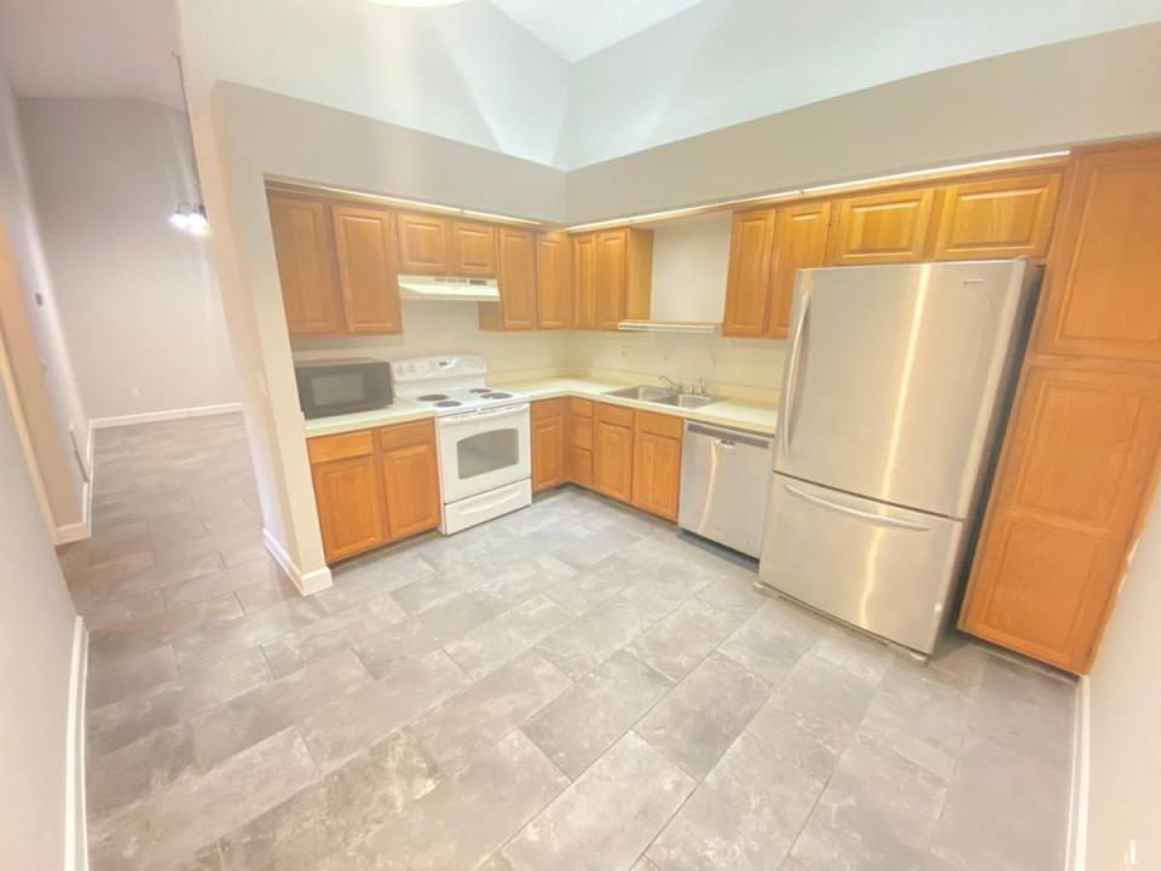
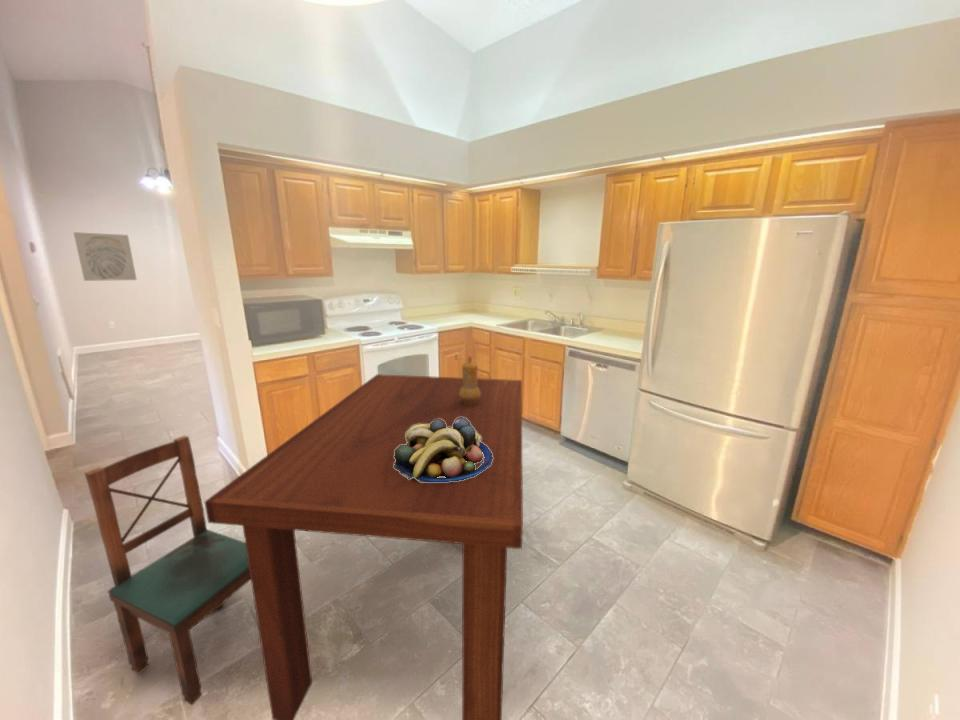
+ wall art [72,231,138,282]
+ dining chair [83,435,251,706]
+ dining table [204,373,524,720]
+ pepper mill [454,354,481,405]
+ fruit bowl [394,417,493,482]
